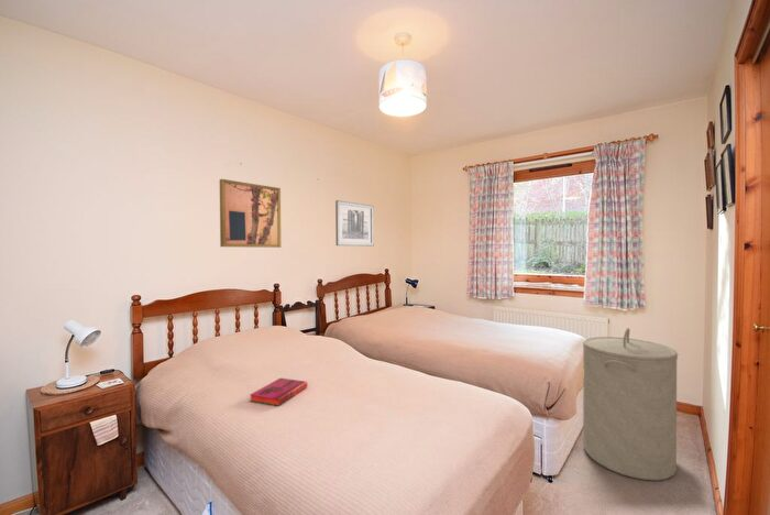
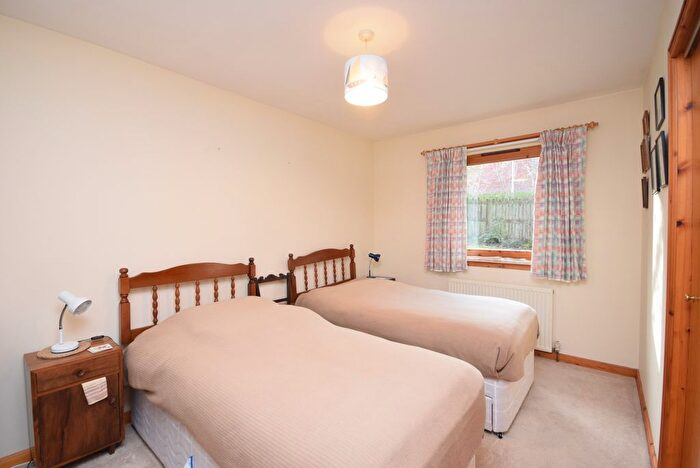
- laundry hamper [582,327,679,482]
- wall art [334,199,375,248]
- wall art [219,178,283,249]
- hardback book [250,377,308,407]
